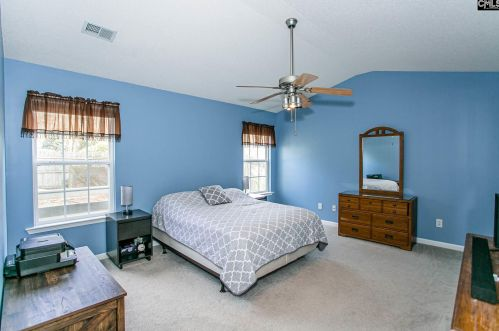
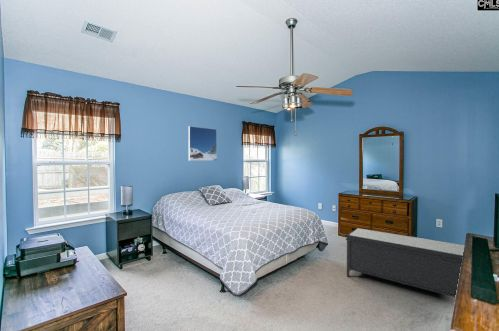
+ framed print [187,125,218,162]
+ bench [345,227,465,298]
